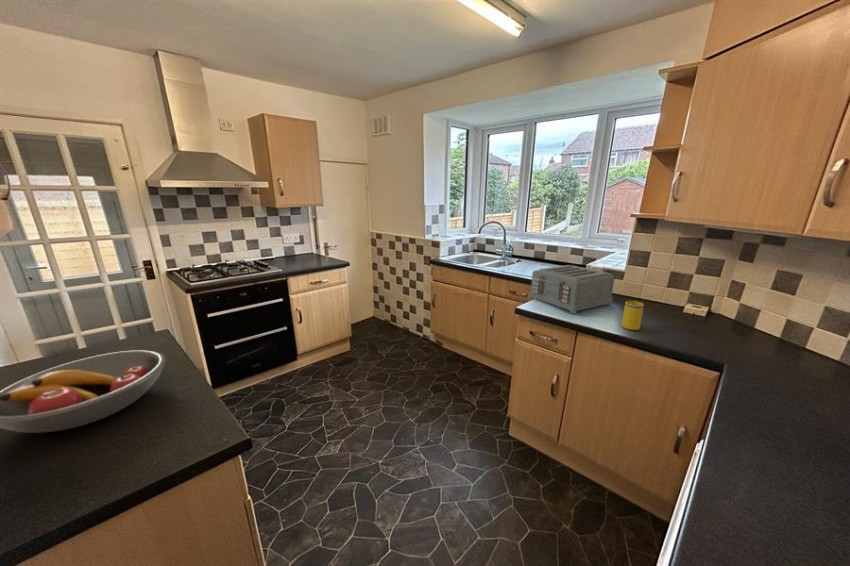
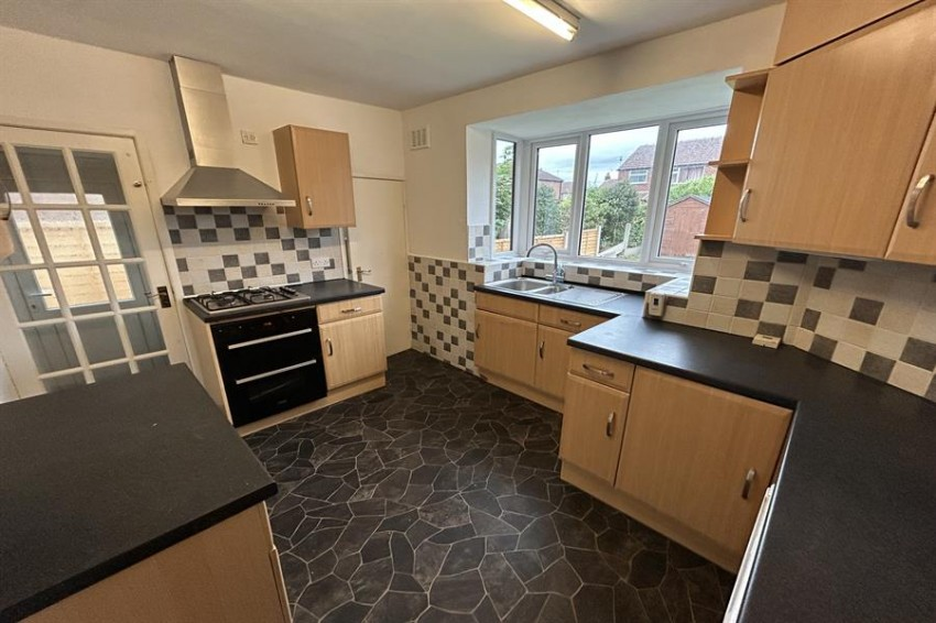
- mug [621,300,645,331]
- fruit bowl [0,349,167,434]
- toaster [528,264,615,314]
